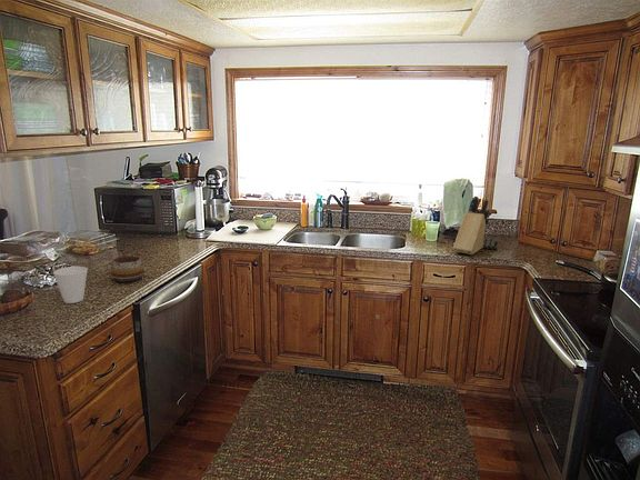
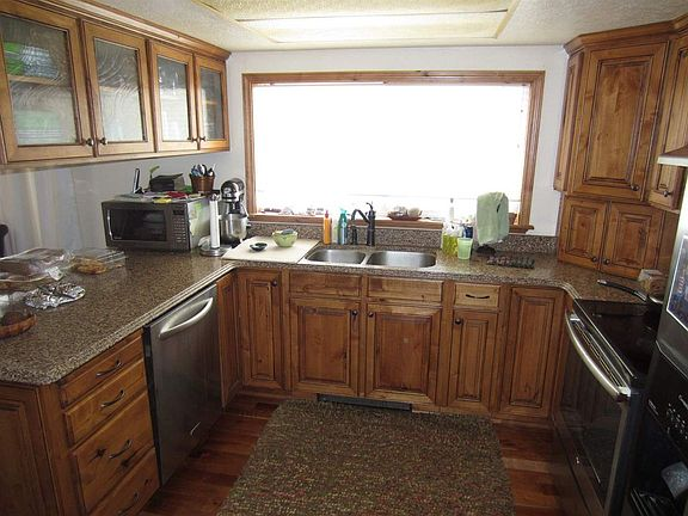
- decorative bowl [110,256,146,283]
- cup [52,266,89,304]
- knife block [452,196,490,256]
